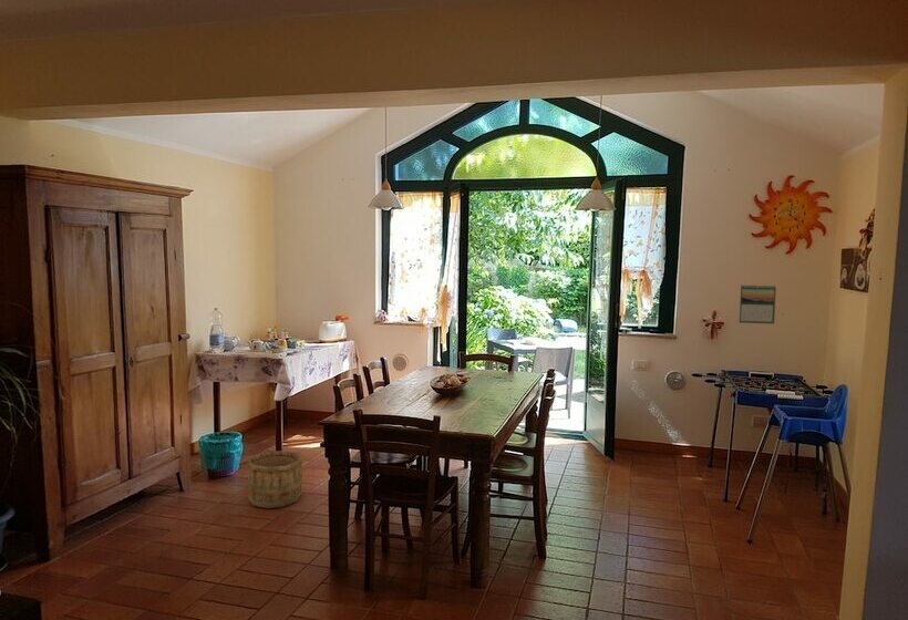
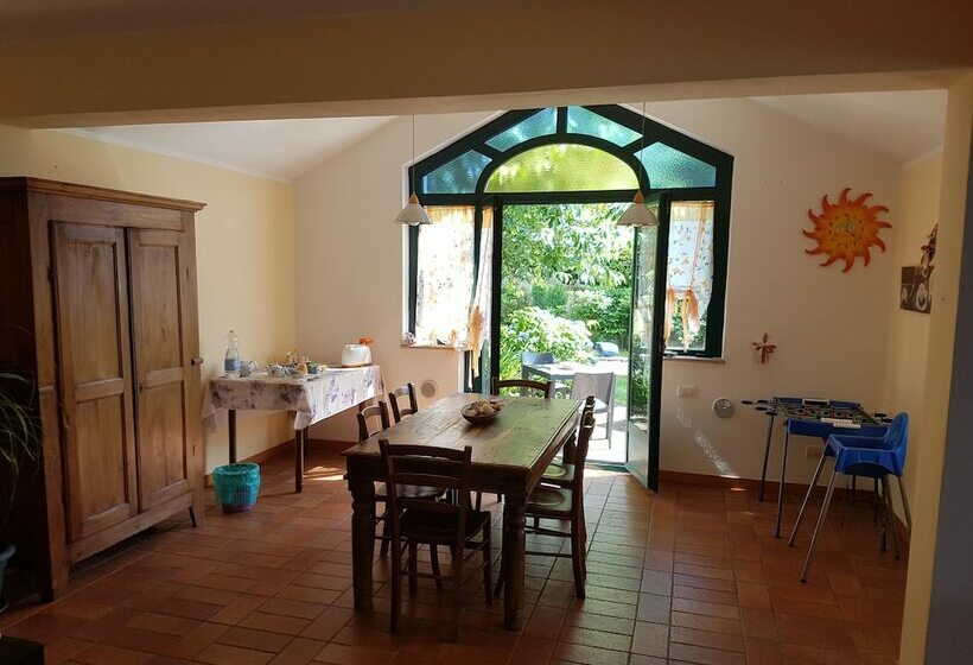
- wooden bucket [246,450,305,509]
- calendar [737,283,777,324]
